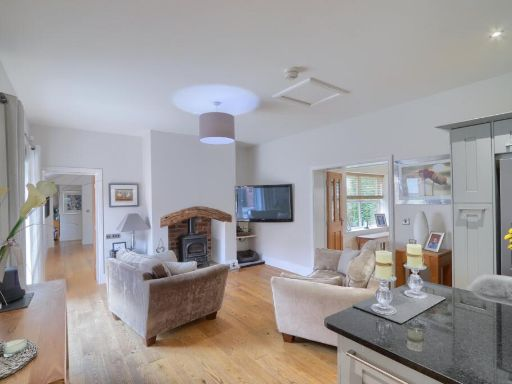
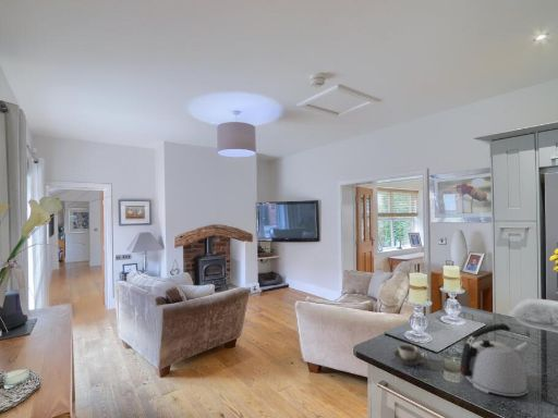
+ kettle [460,322,532,397]
+ cup [392,343,424,367]
